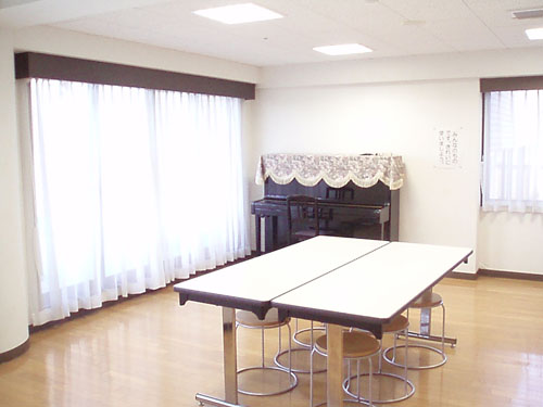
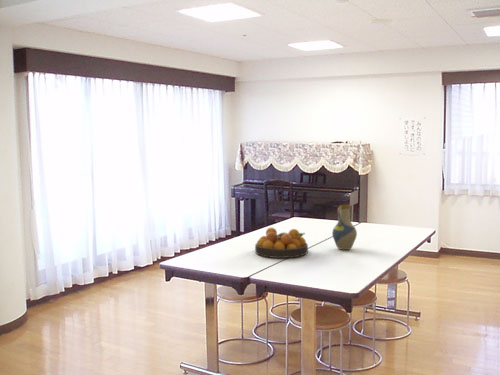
+ vase [331,204,358,251]
+ fruit bowl [254,227,309,259]
